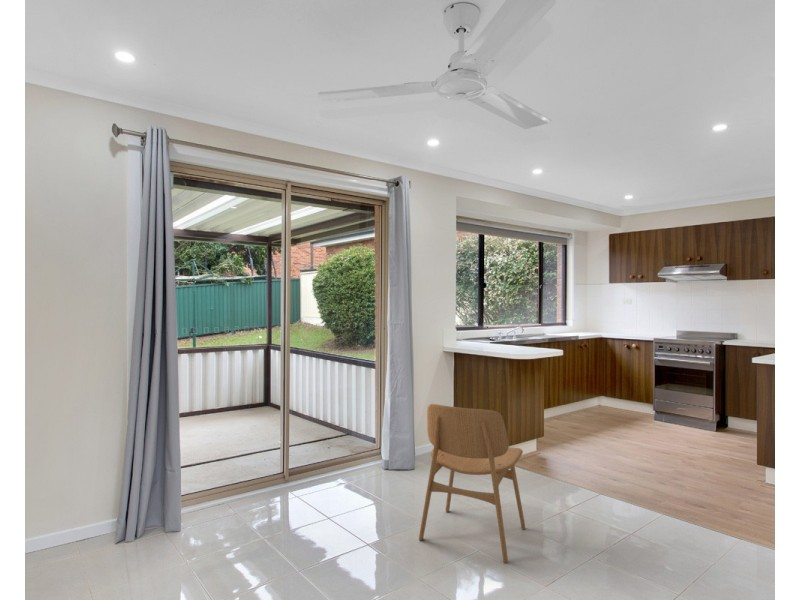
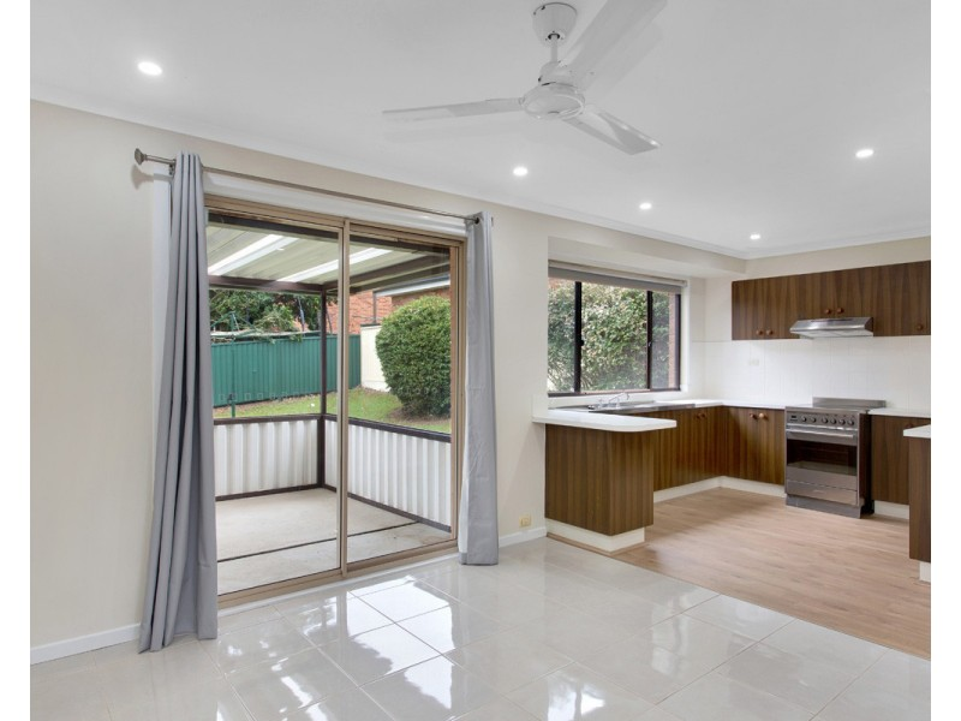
- dining chair [418,403,526,564]
